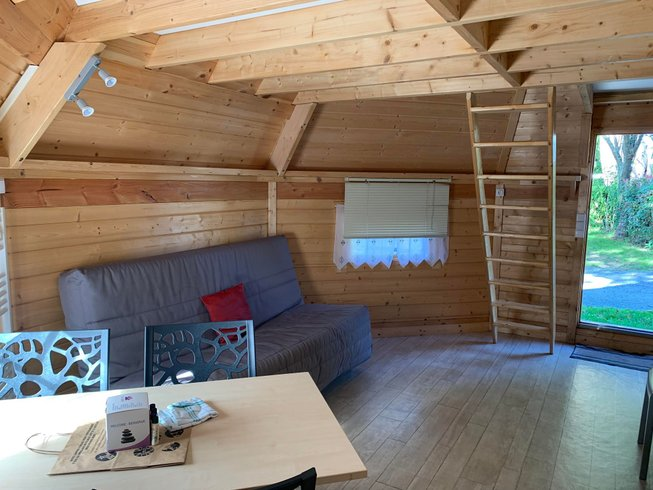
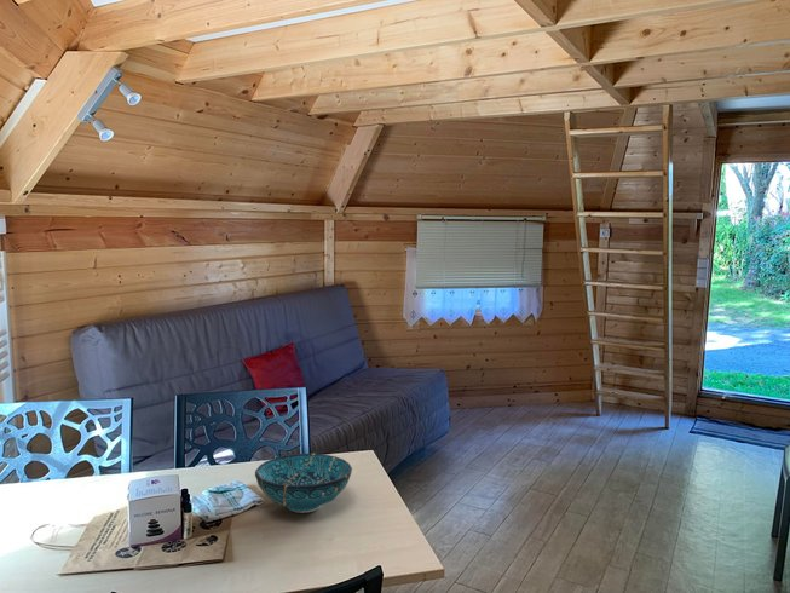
+ decorative bowl [254,453,353,514]
